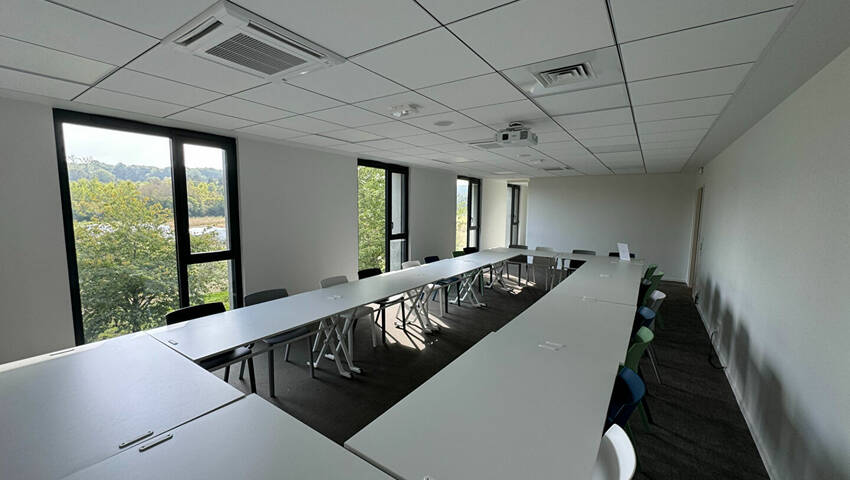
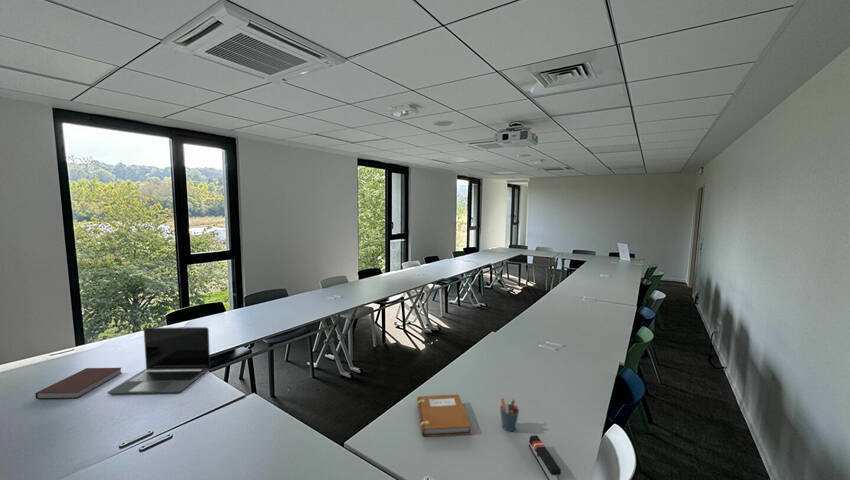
+ laptop [106,326,211,395]
+ notebook [34,367,122,400]
+ notebook [416,393,472,438]
+ pen holder [499,397,520,433]
+ stapler [528,434,562,480]
